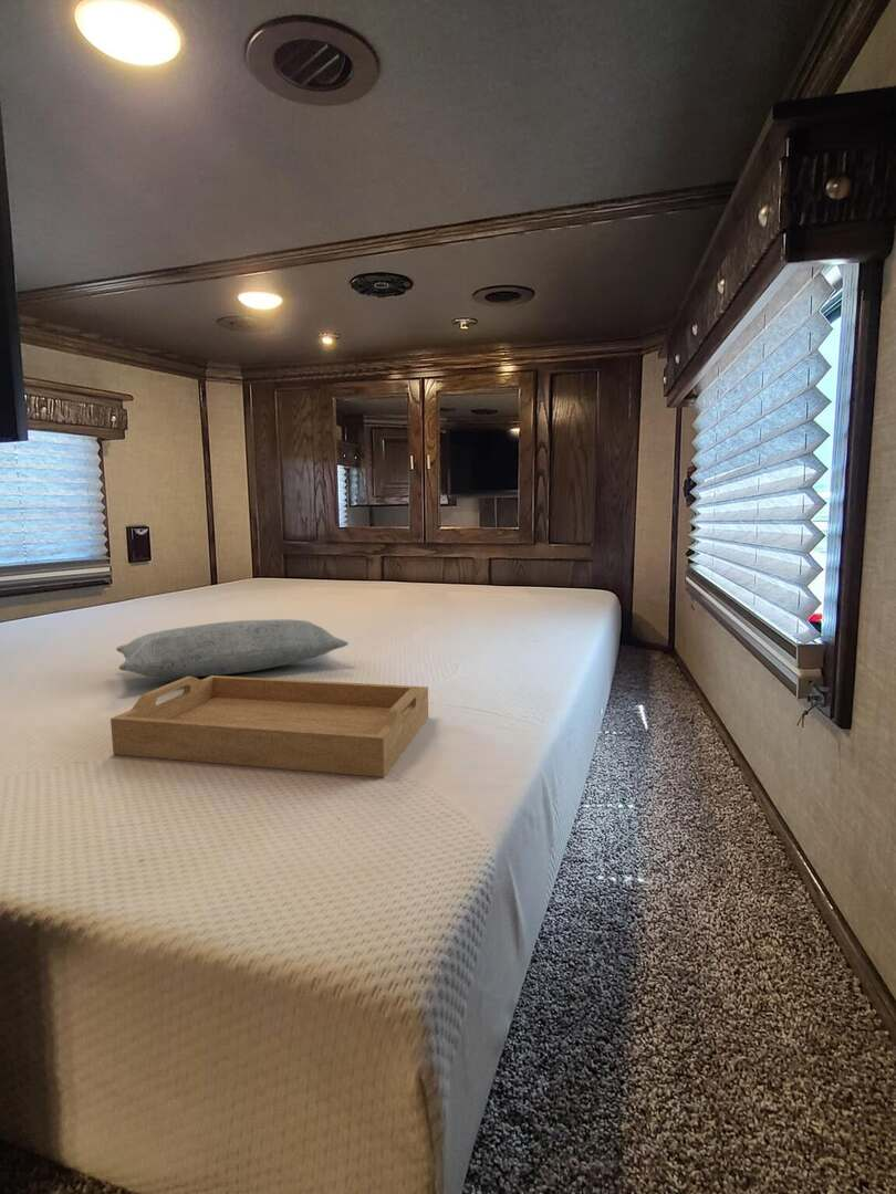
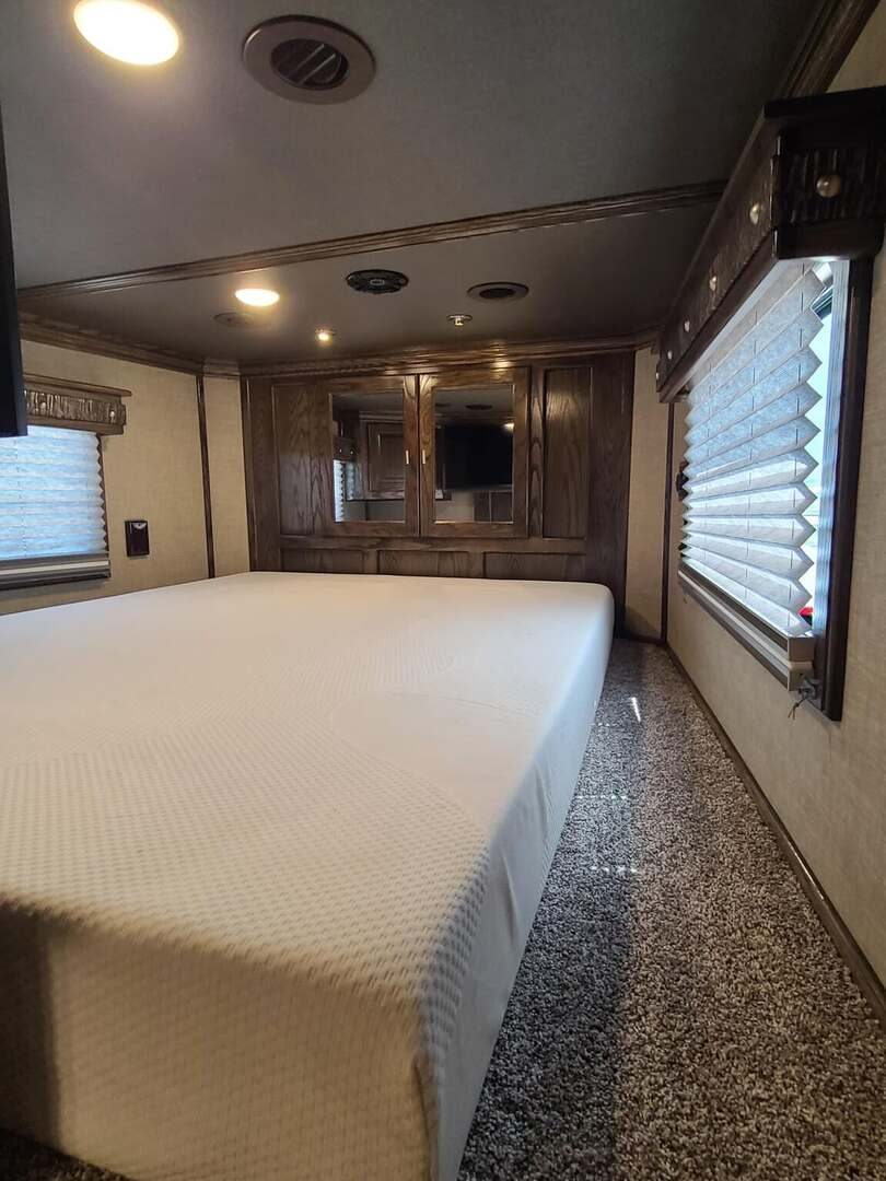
- pillow [115,618,350,678]
- serving tray [110,675,429,778]
